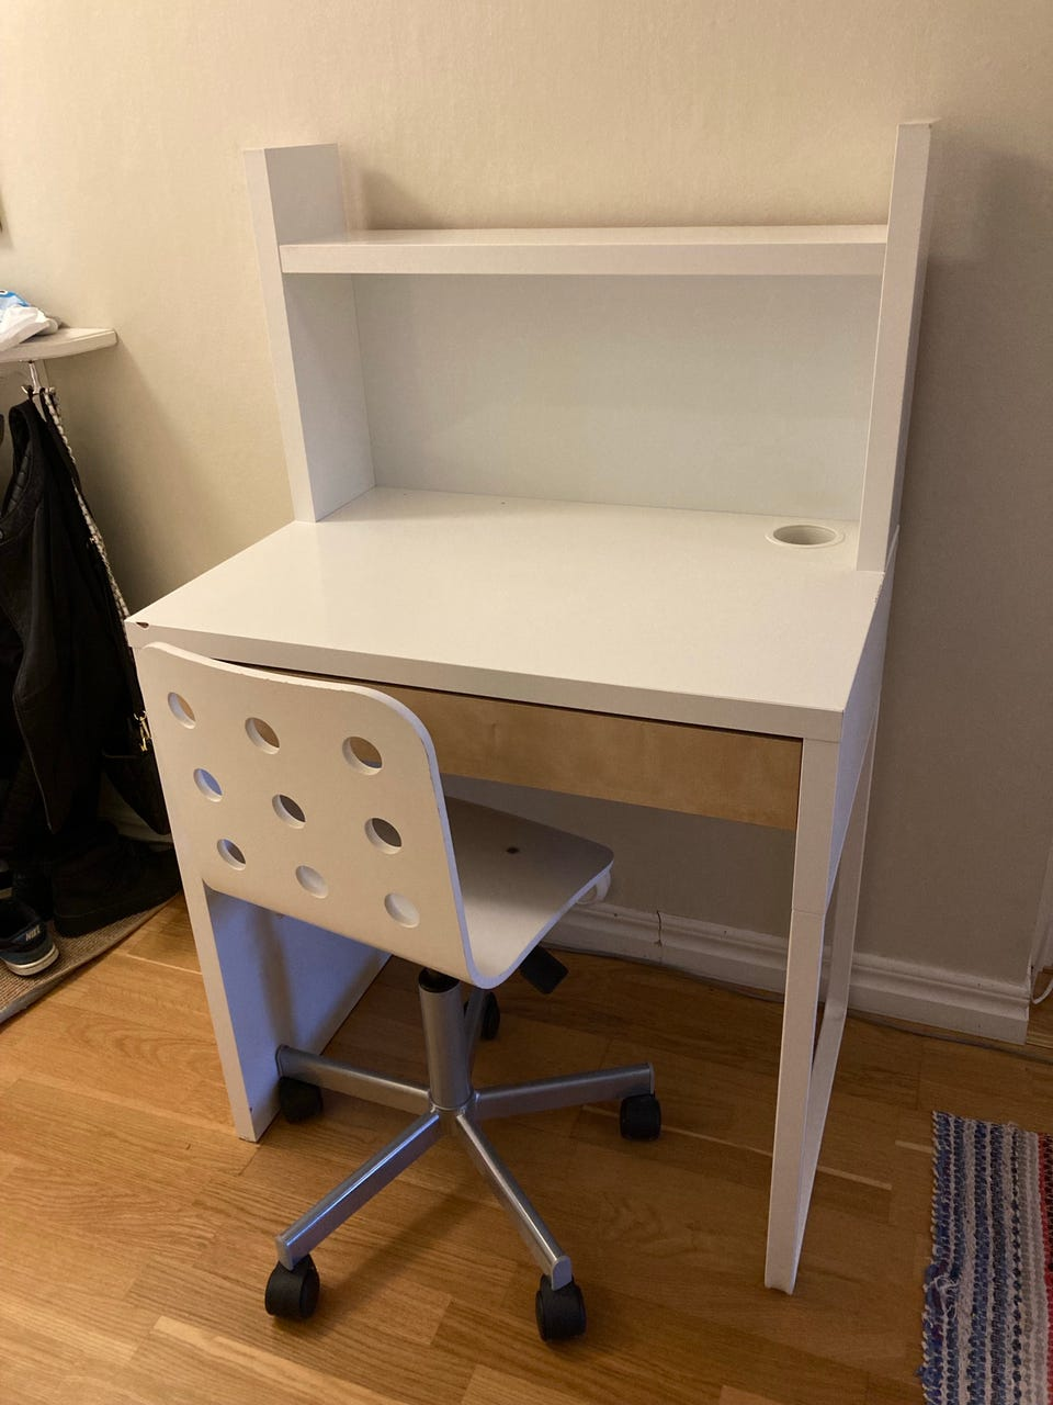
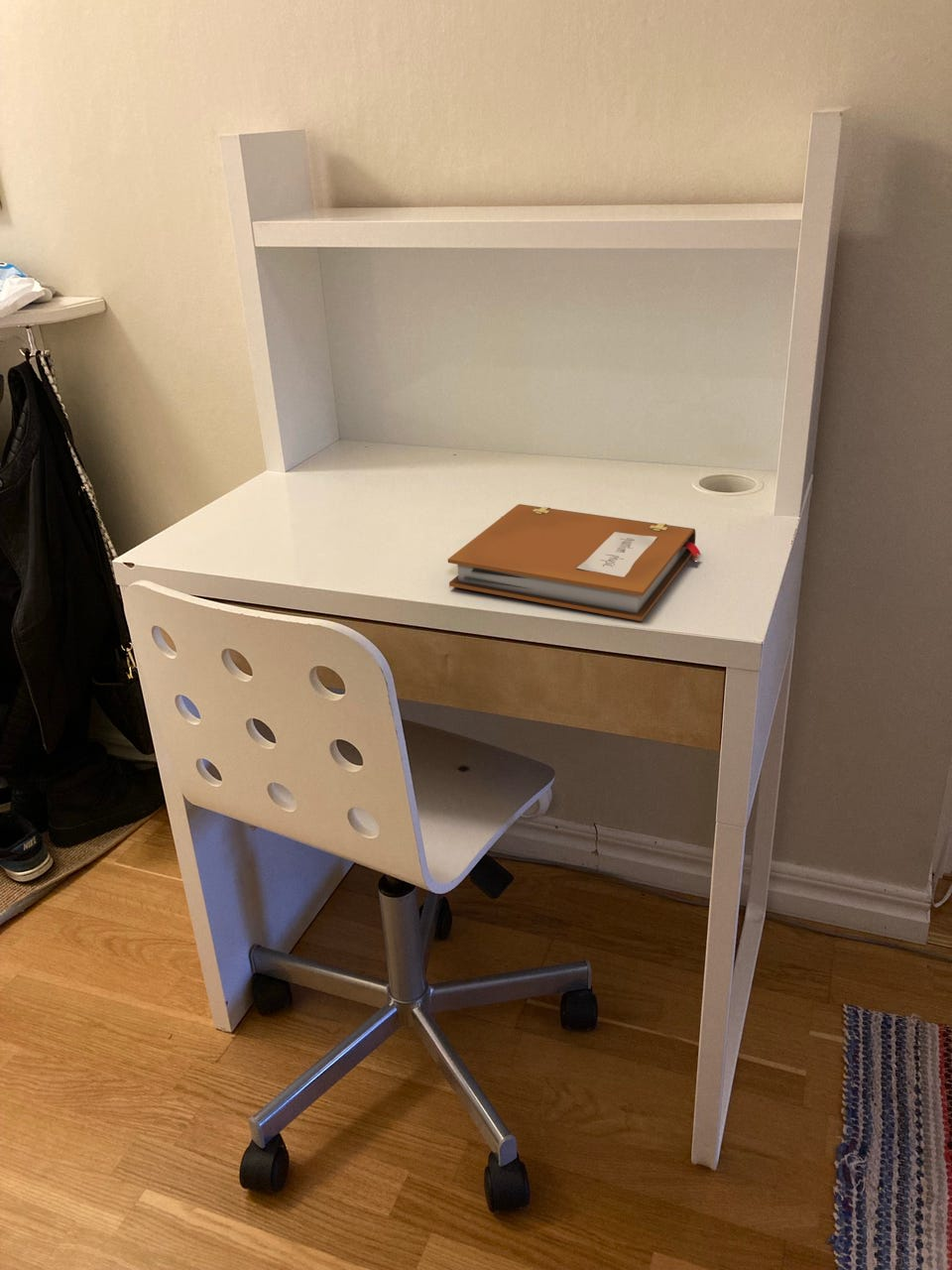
+ notebook [447,503,701,622]
